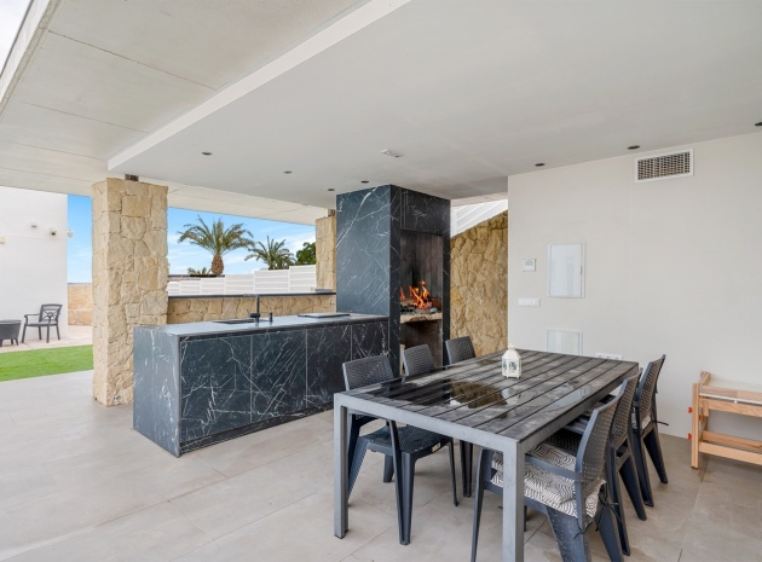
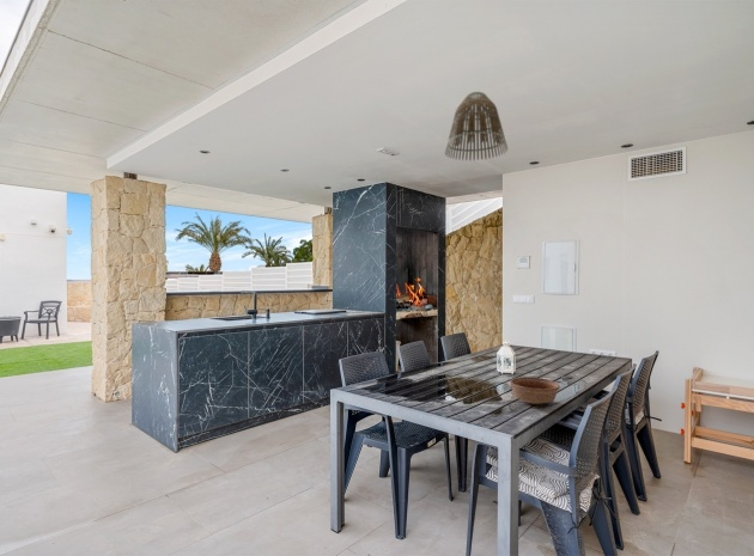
+ bowl [509,375,561,405]
+ lamp shade [444,91,509,161]
